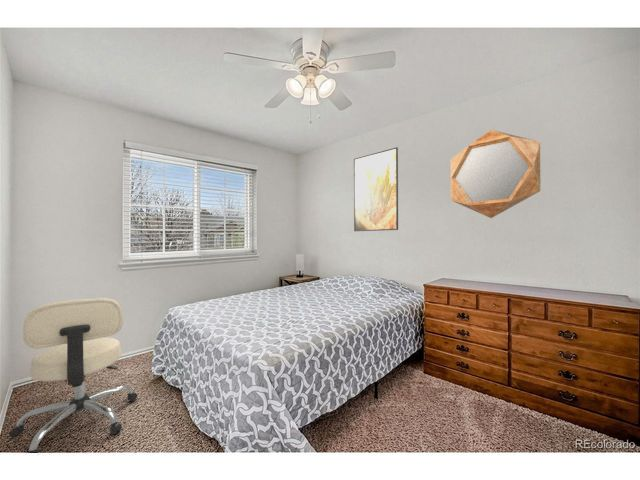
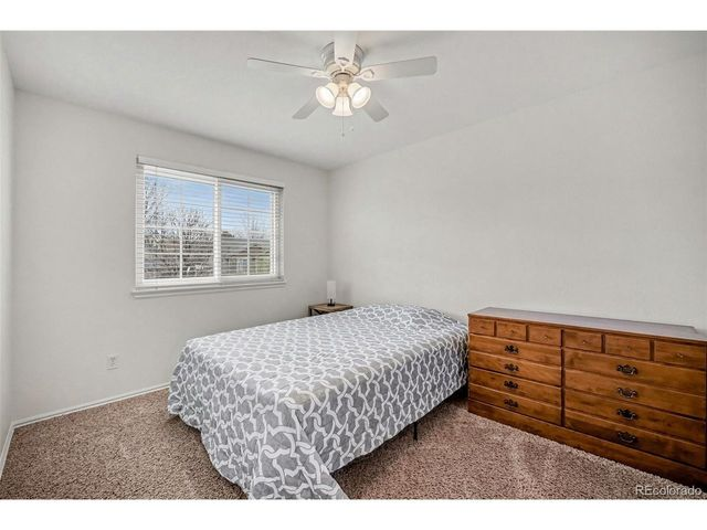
- chair [8,297,138,454]
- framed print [353,146,399,232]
- home mirror [450,129,541,219]
